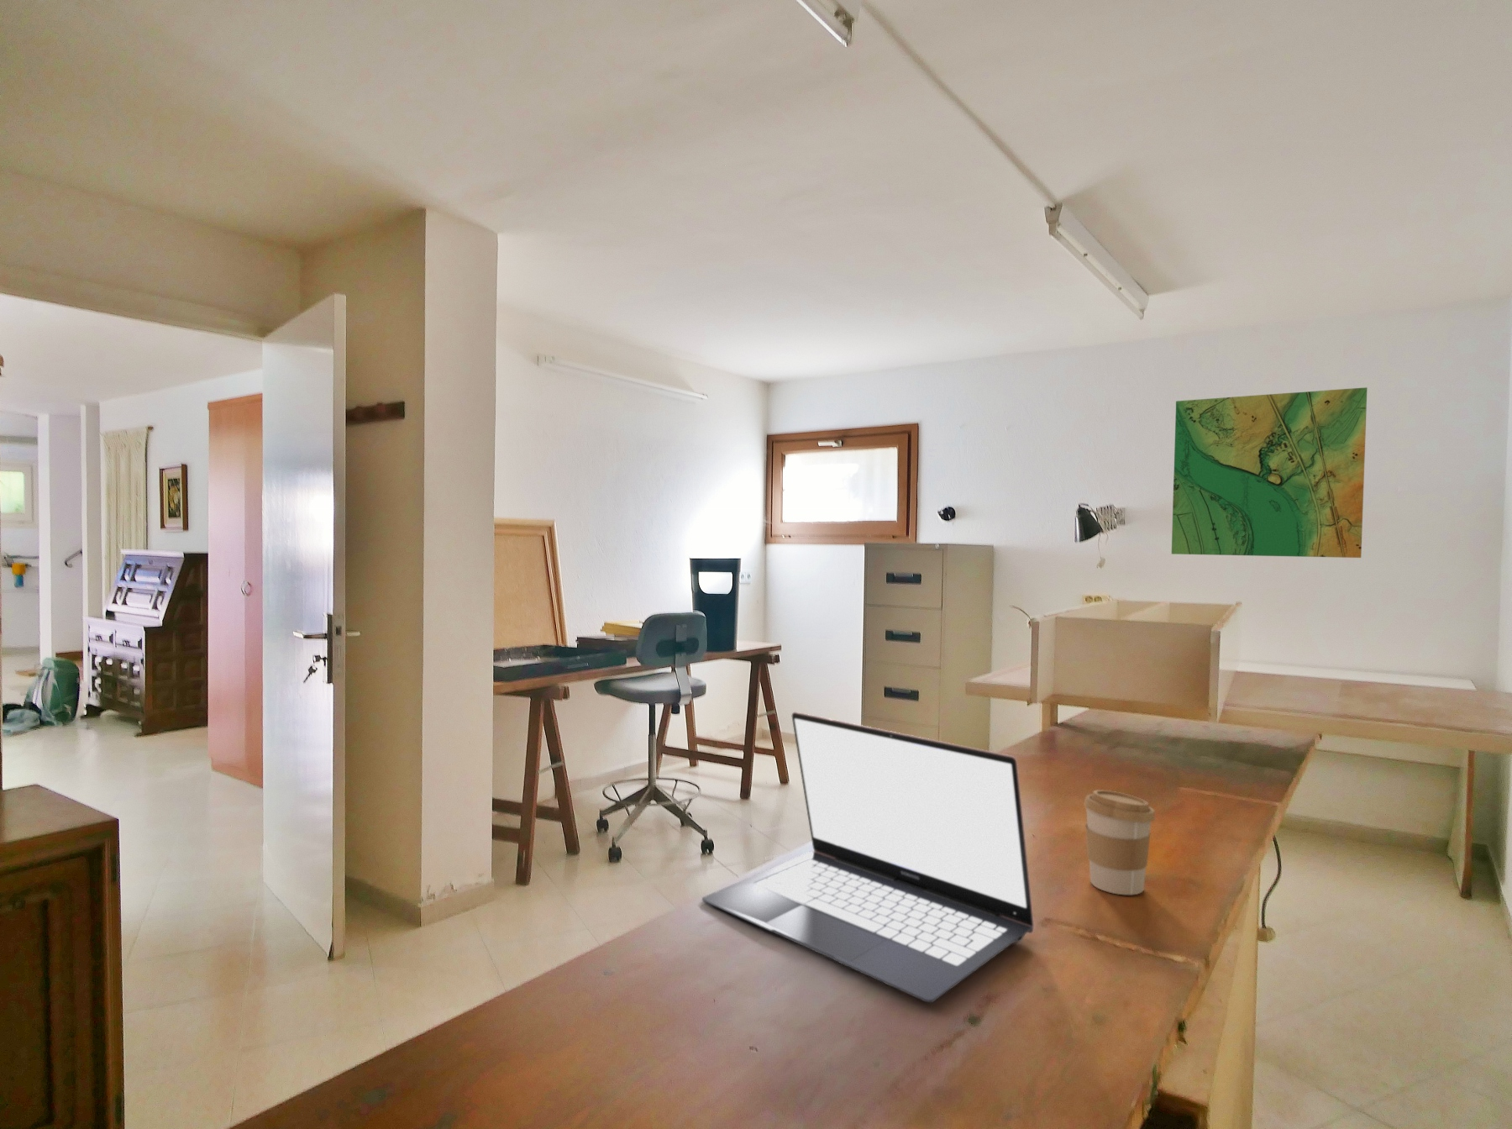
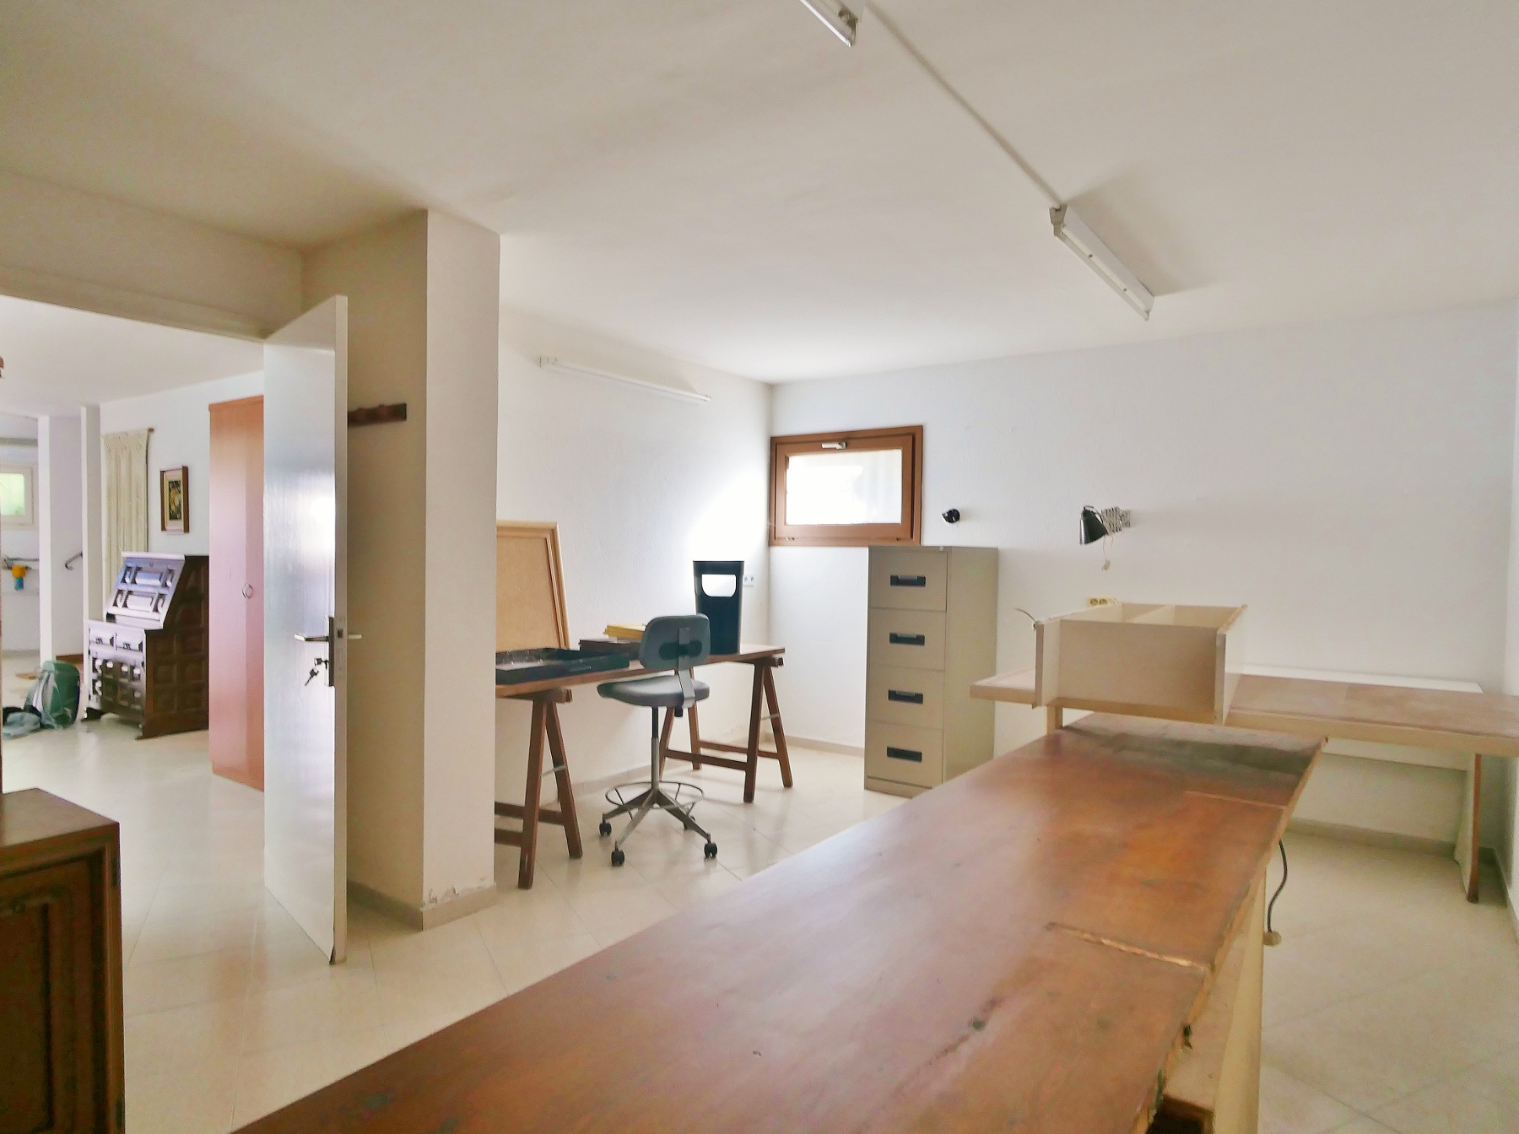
- laptop [701,710,1035,1003]
- map [1170,387,1367,559]
- coffee cup [1083,789,1156,895]
